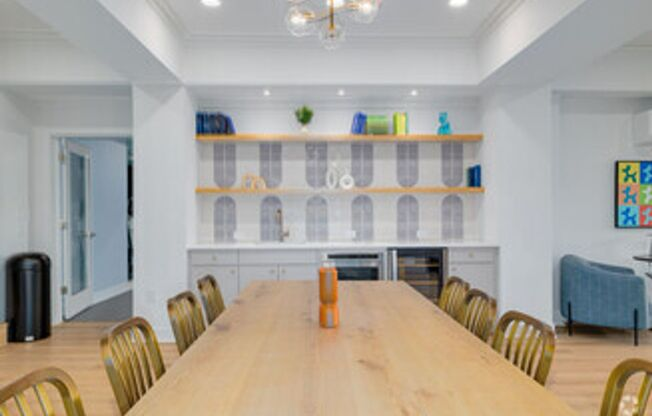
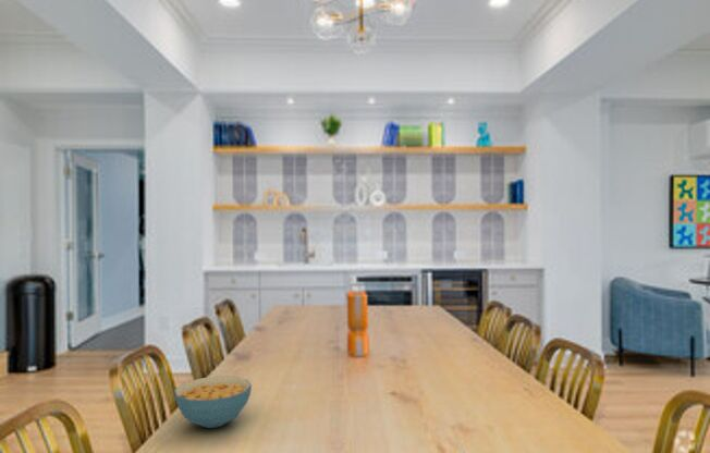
+ cereal bowl [173,375,253,429]
